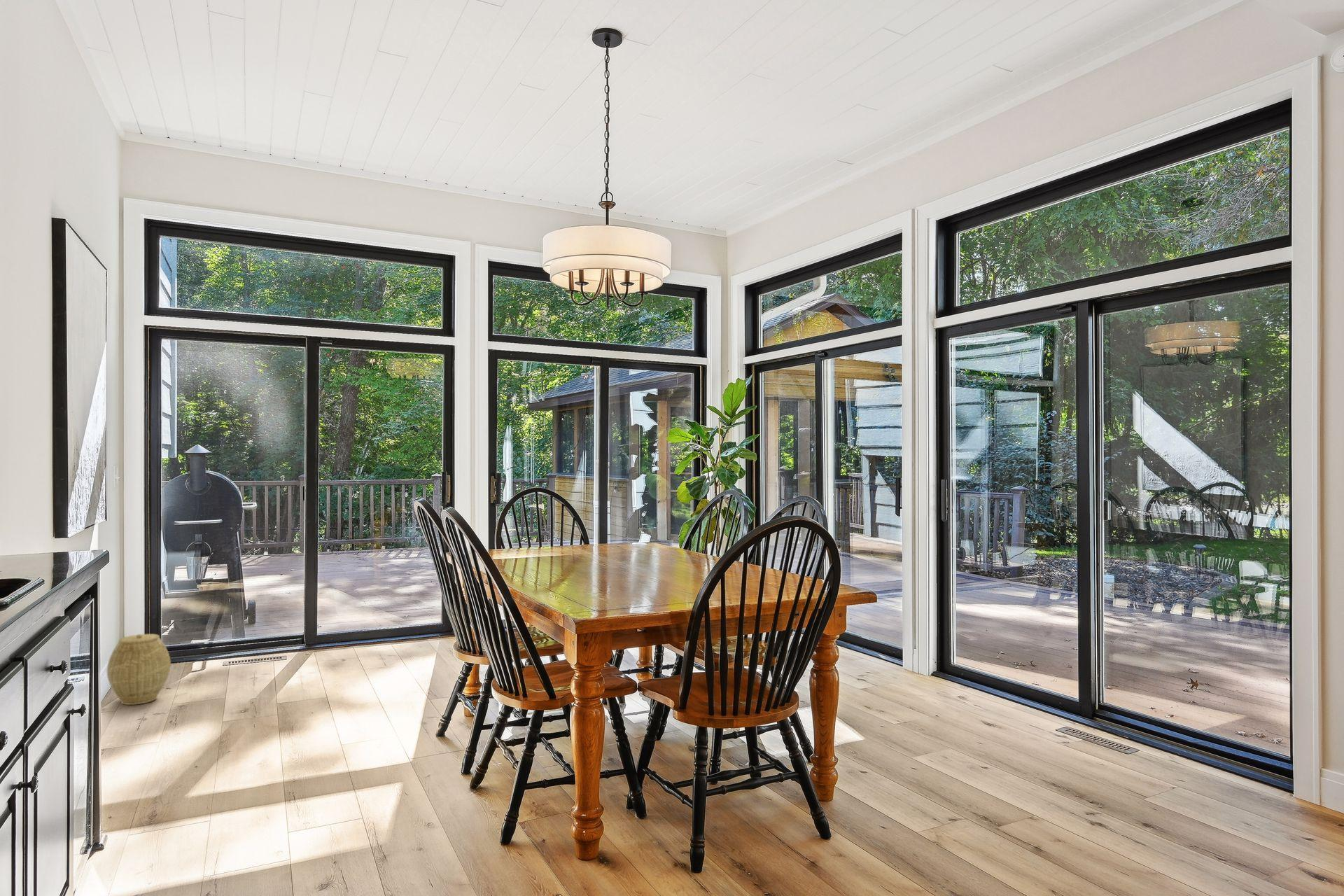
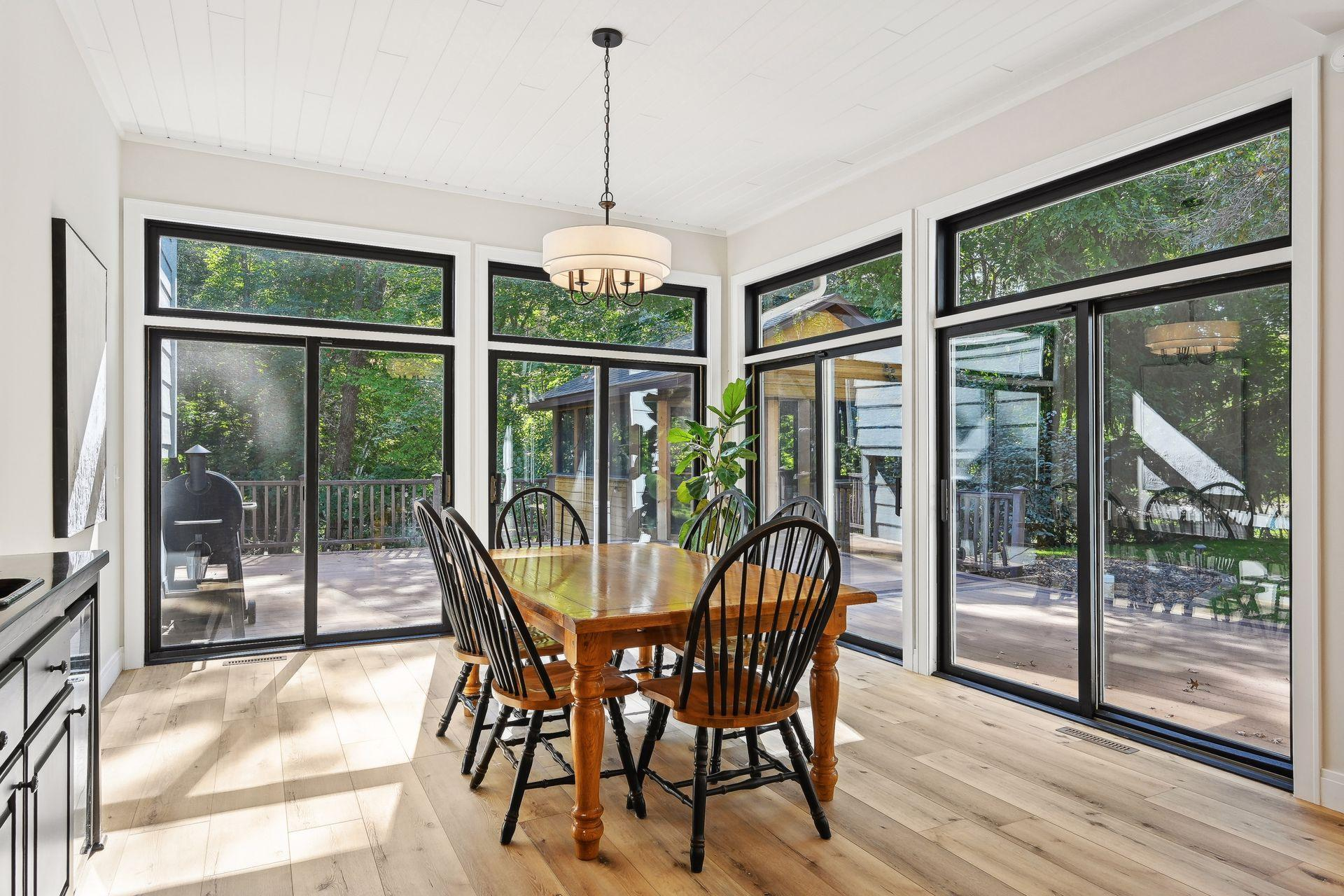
- woven basket [106,633,172,706]
